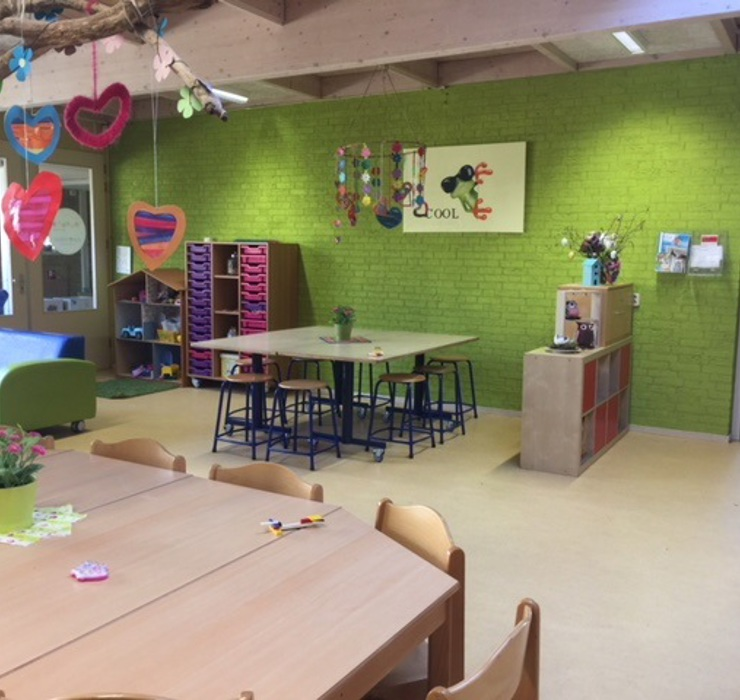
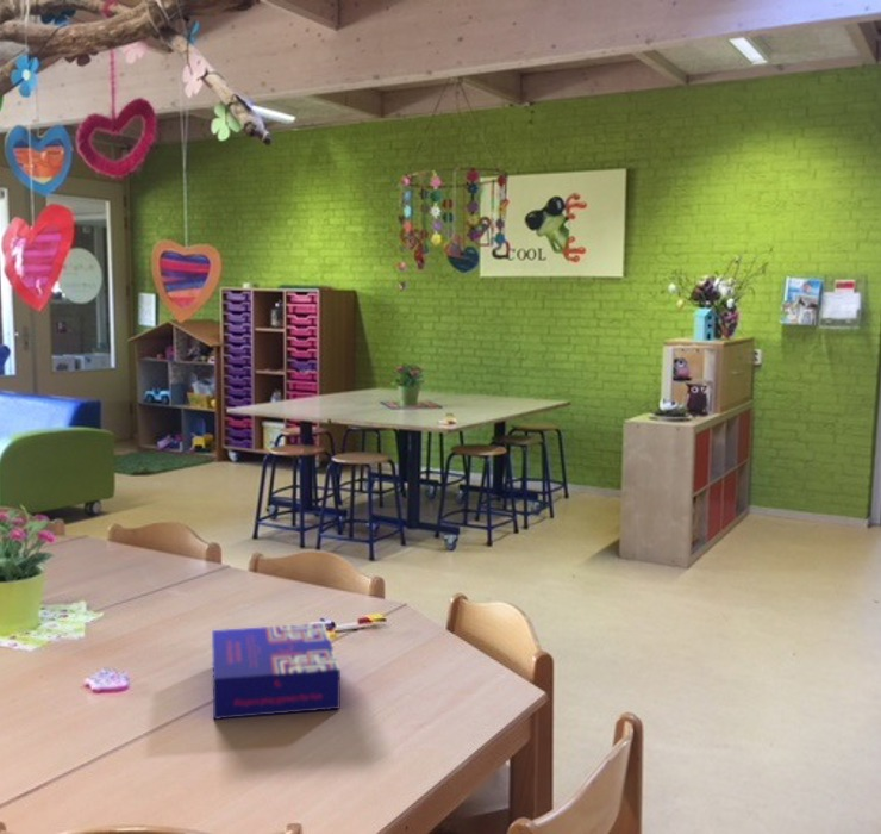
+ board game [211,622,342,721]
